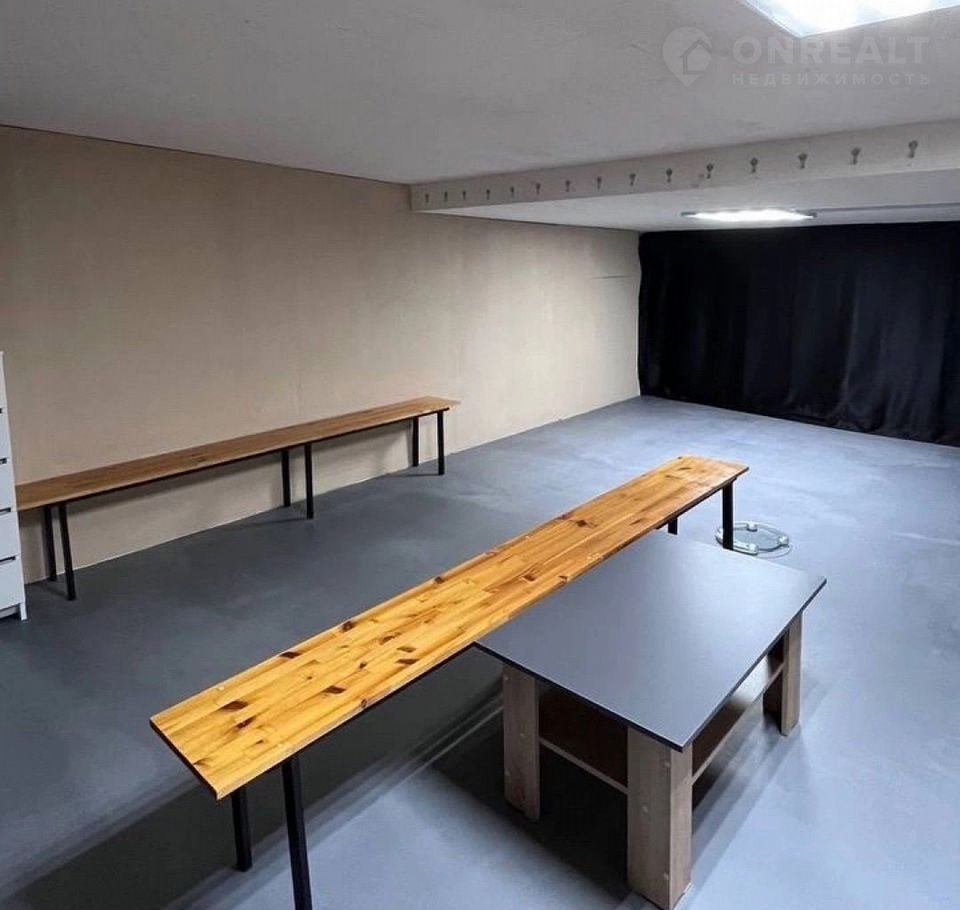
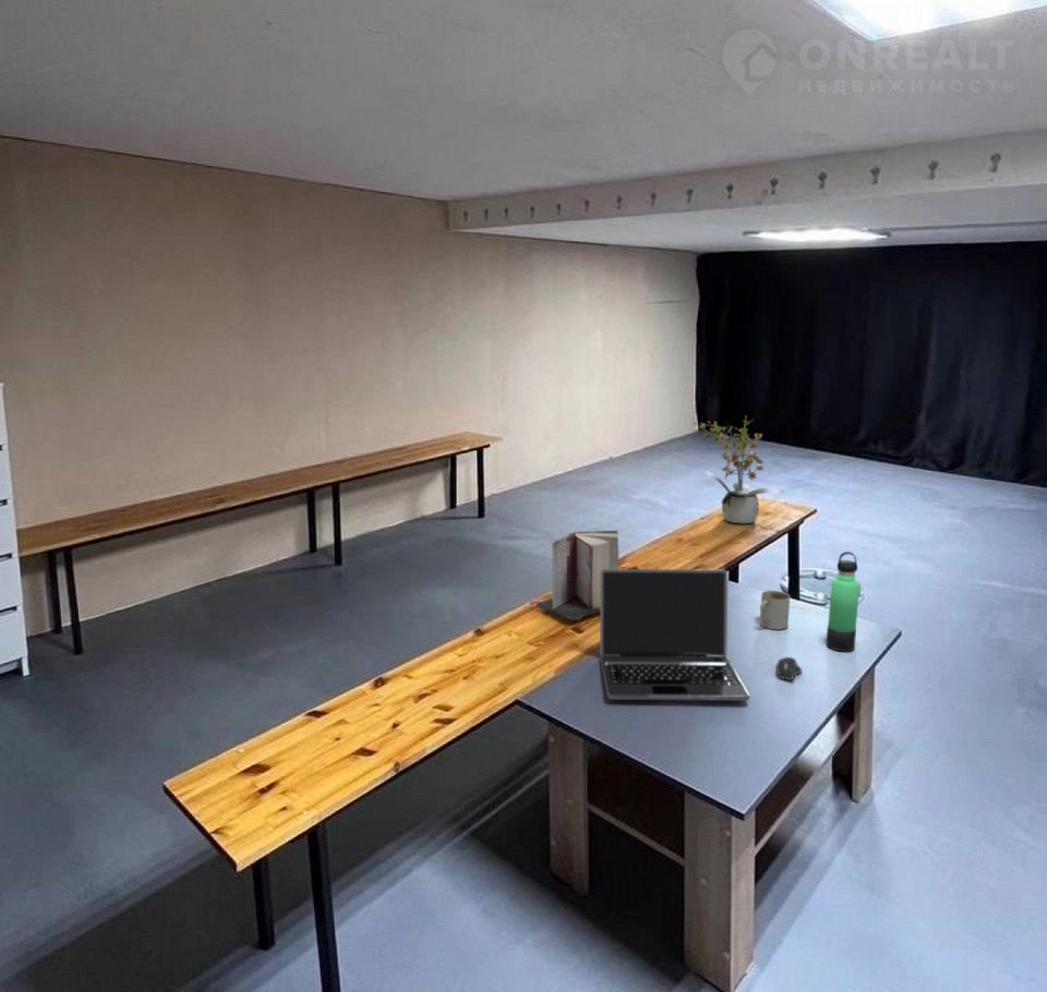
+ mug [759,590,792,630]
+ laptop [599,568,750,702]
+ thermos bottle [825,551,861,652]
+ book [535,530,619,621]
+ computer mouse [775,656,803,681]
+ potted plant [693,414,786,524]
